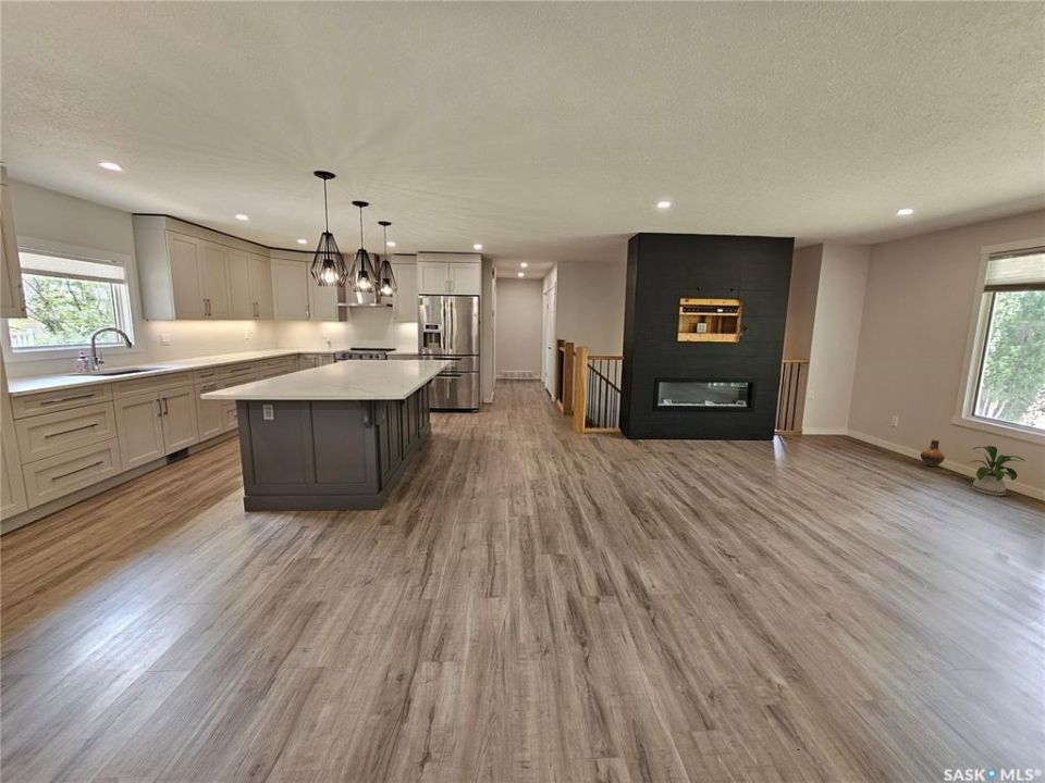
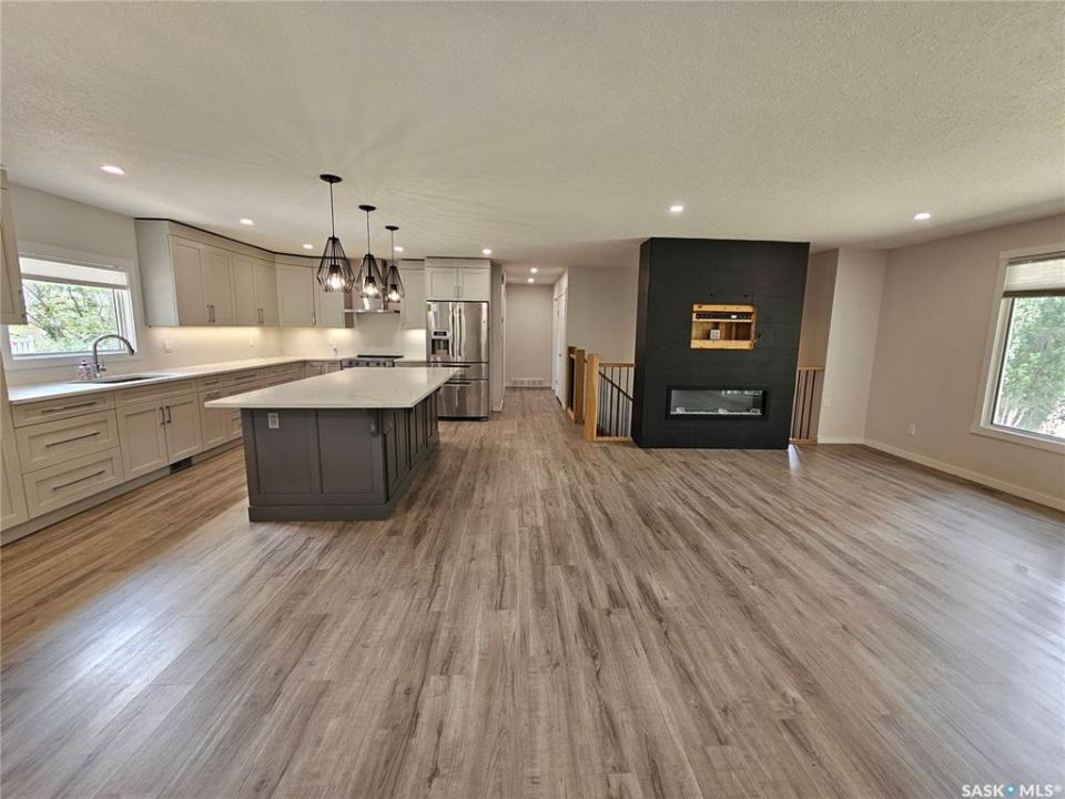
- house plant [968,445,1026,497]
- ceramic jug [920,438,946,468]
